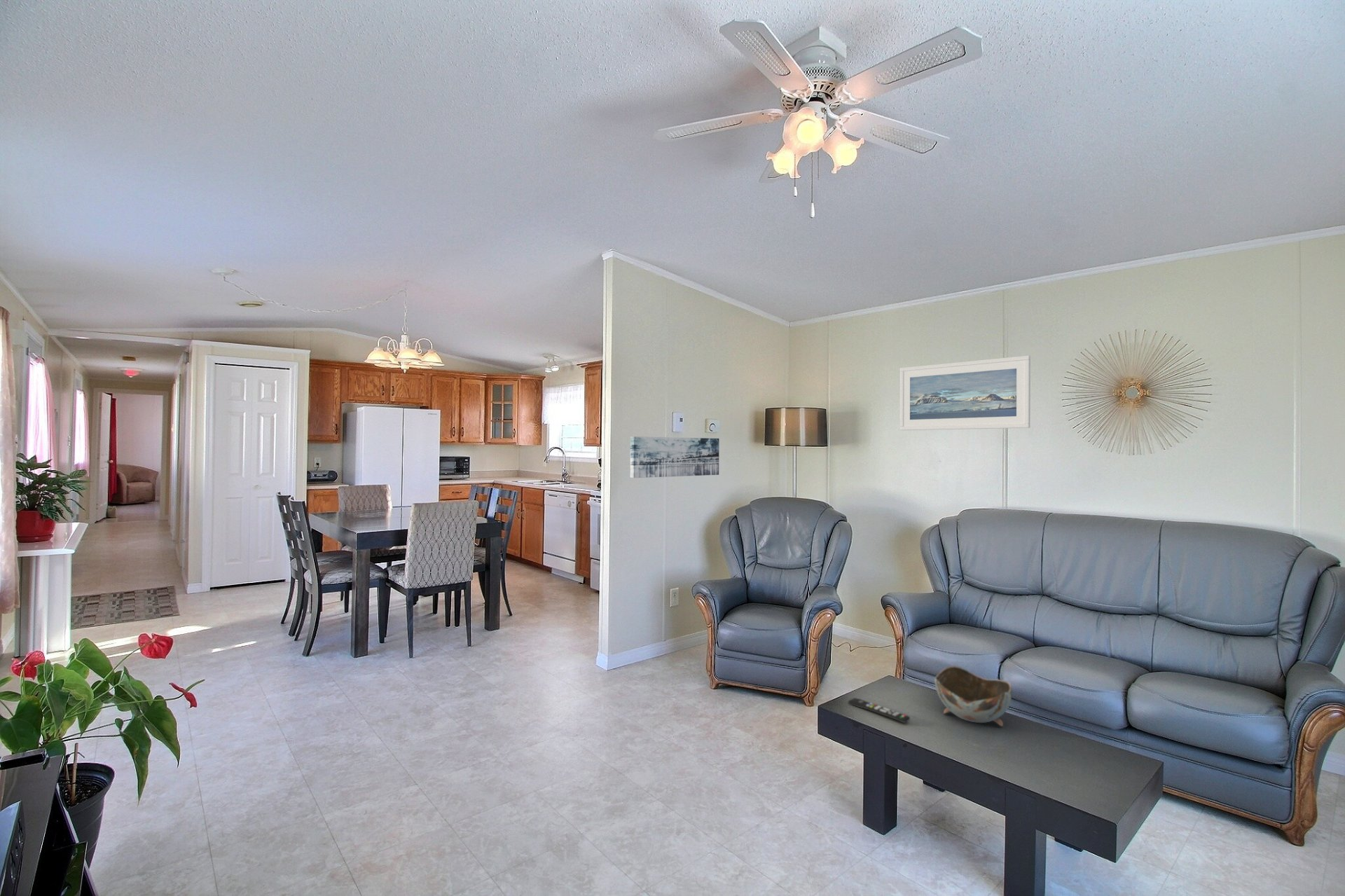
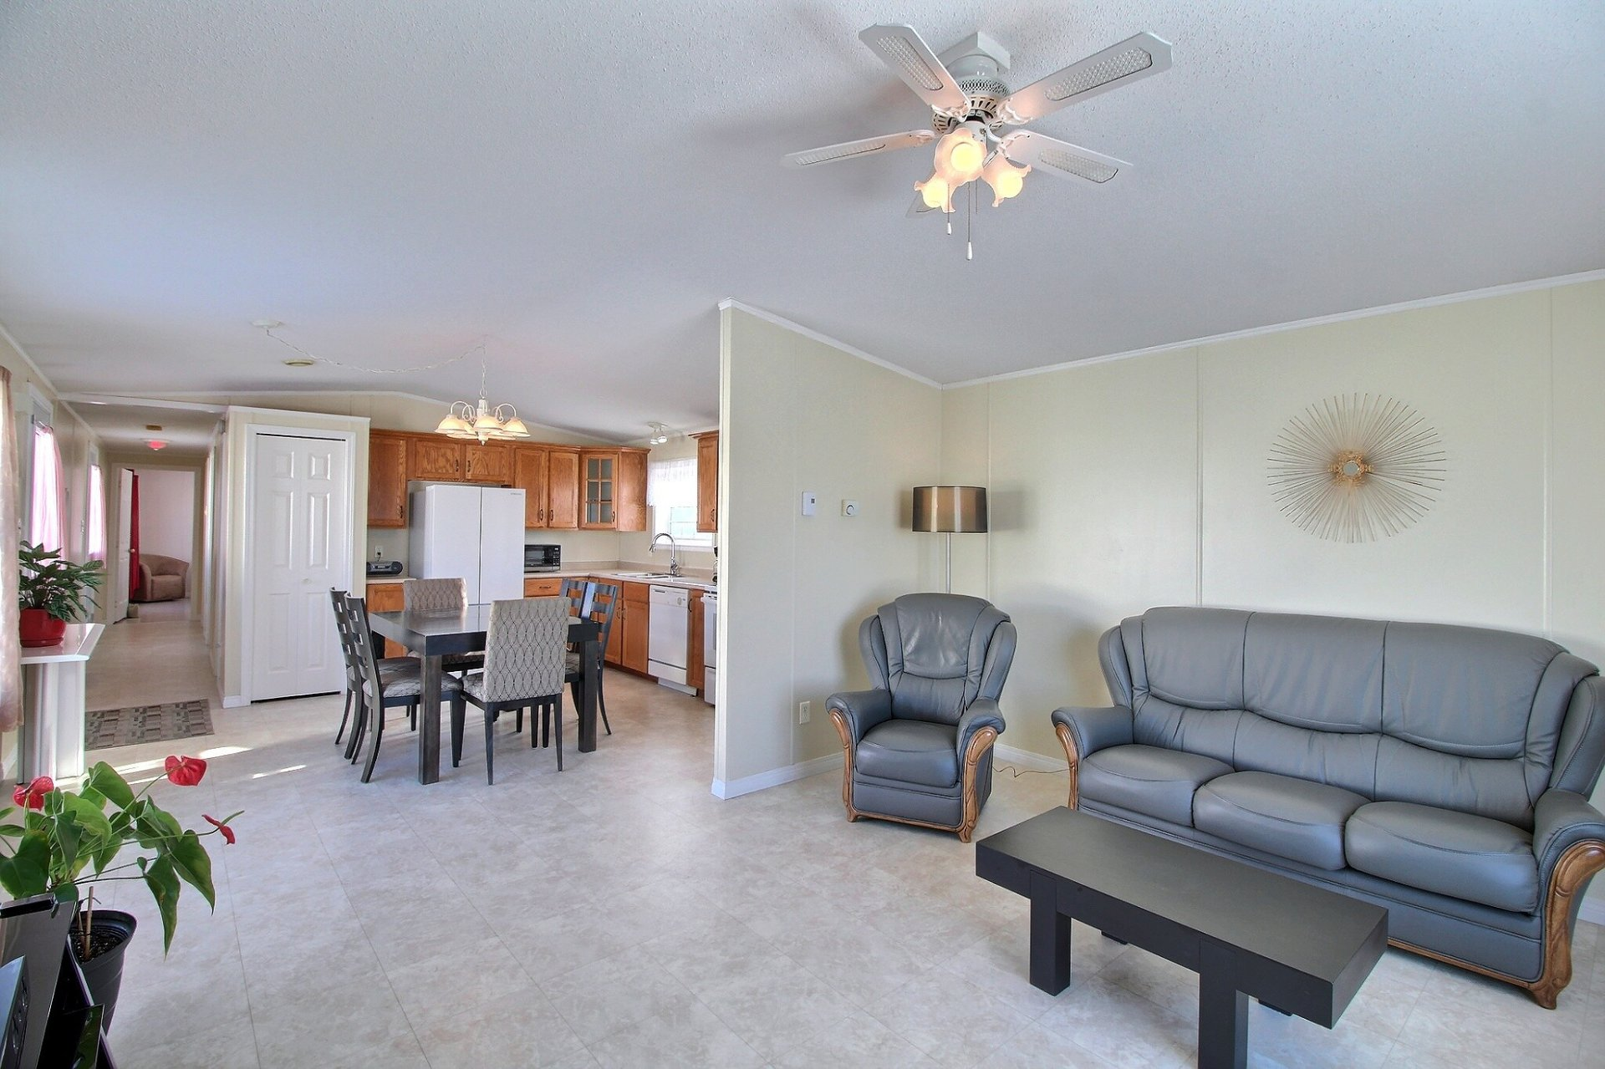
- wall art [630,436,720,478]
- remote control [848,697,911,724]
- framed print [899,355,1031,431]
- bowl [934,665,1012,727]
